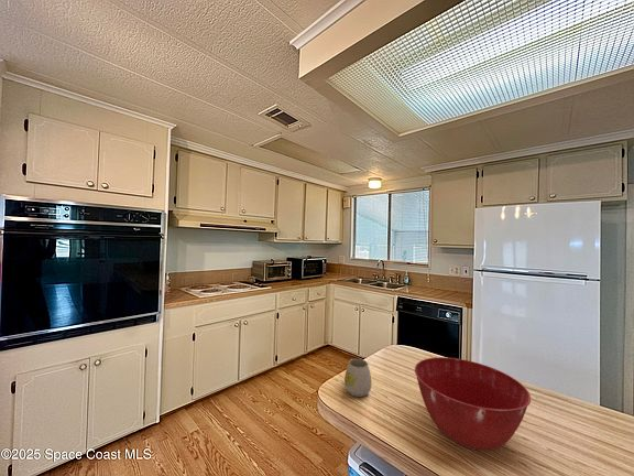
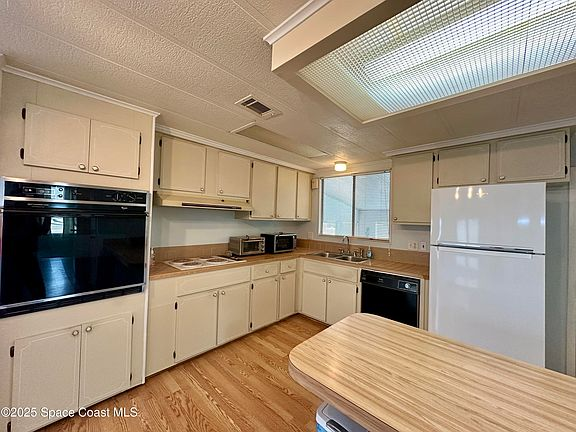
- mug [343,358,373,398]
- mixing bowl [414,356,532,452]
